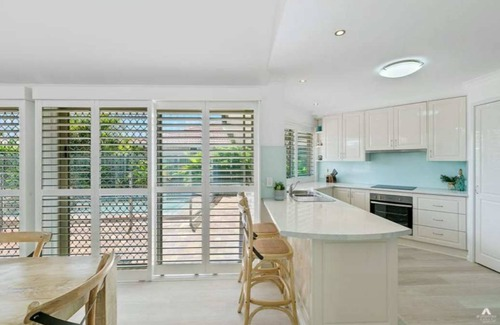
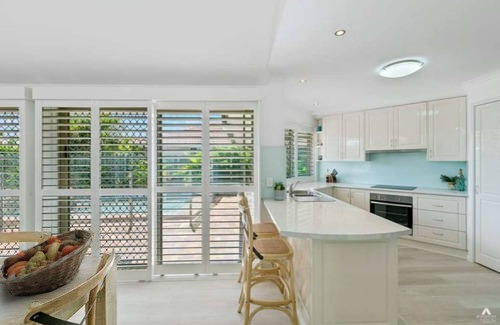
+ fruit basket [0,228,97,297]
